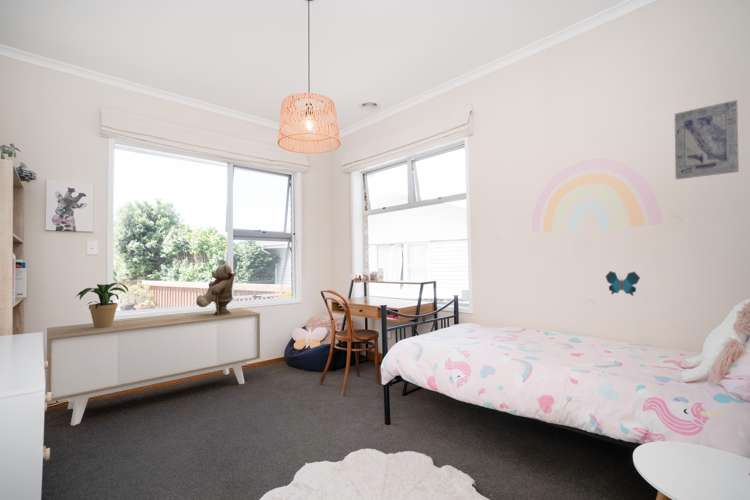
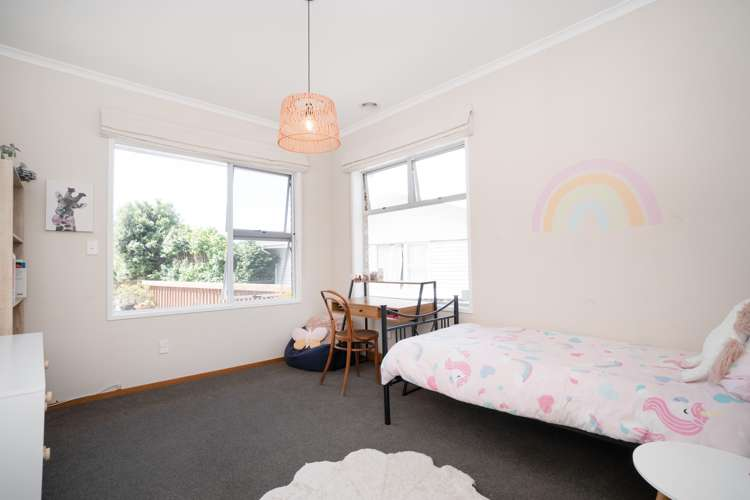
- potted plant [76,282,129,328]
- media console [45,307,261,426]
- teddy bear [195,262,237,316]
- decorative butterfly [604,270,641,297]
- wall art [674,99,740,180]
